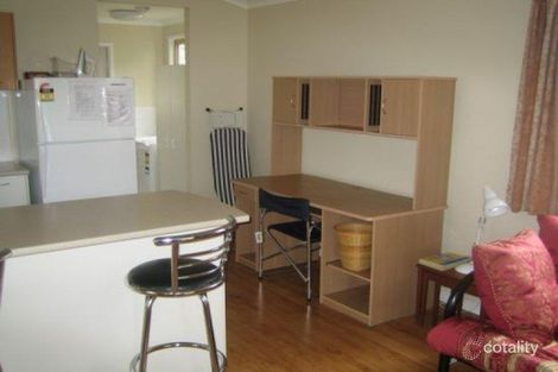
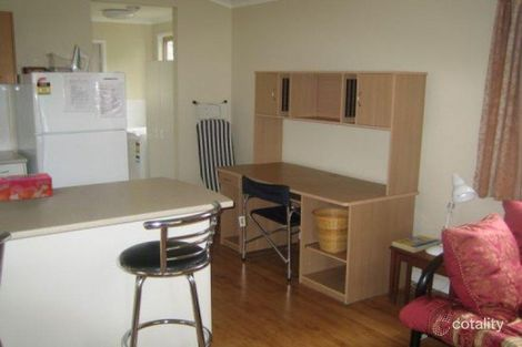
+ tissue box [0,172,54,202]
